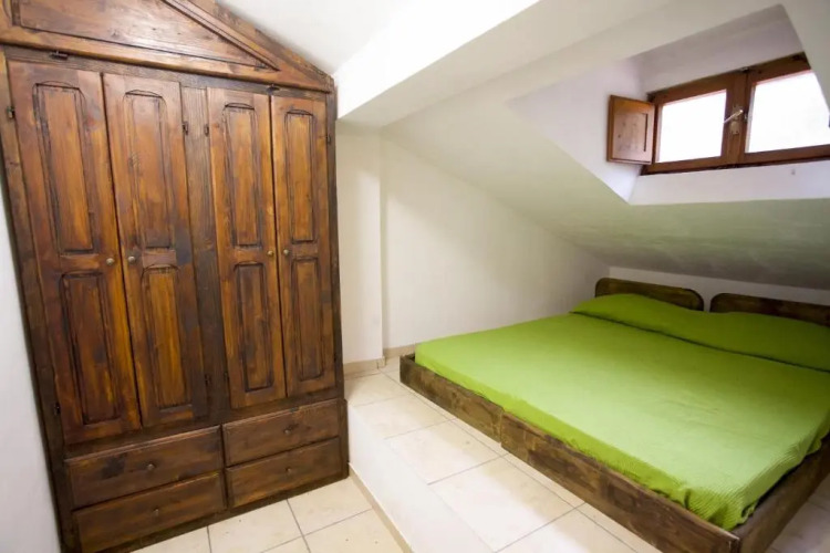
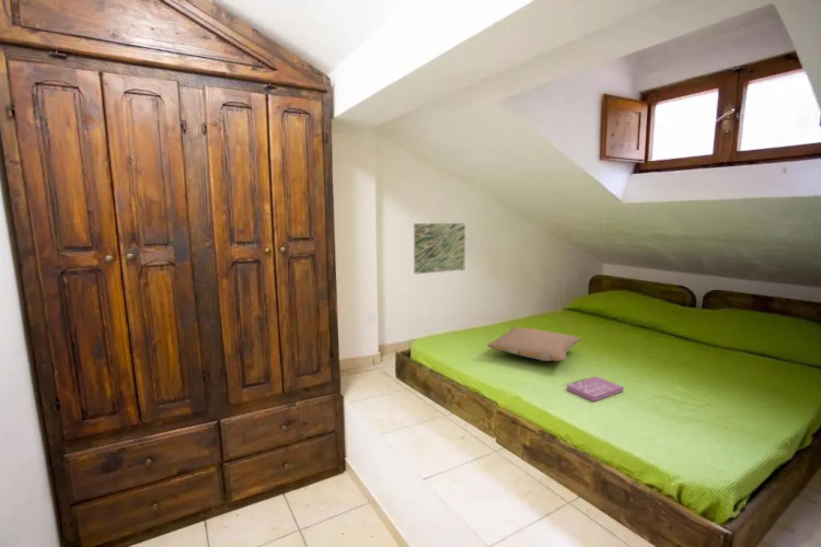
+ pillow [486,326,582,362]
+ wall art [413,222,466,275]
+ book [566,375,625,403]
